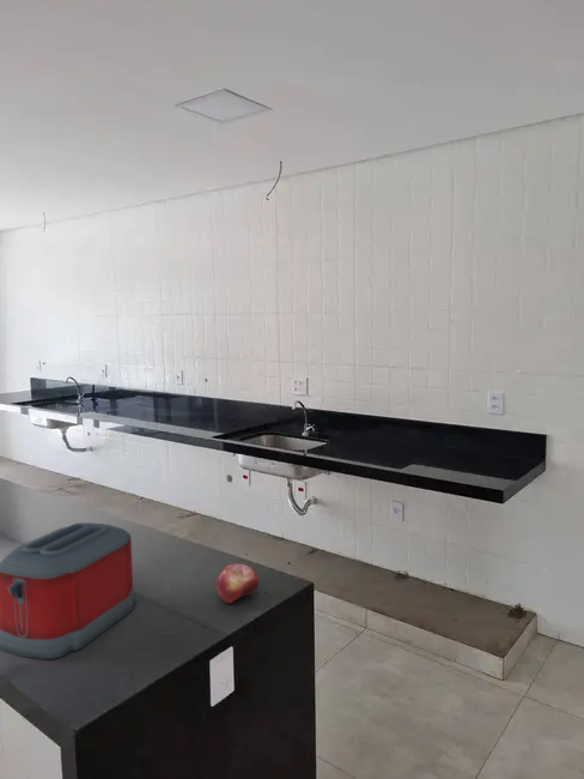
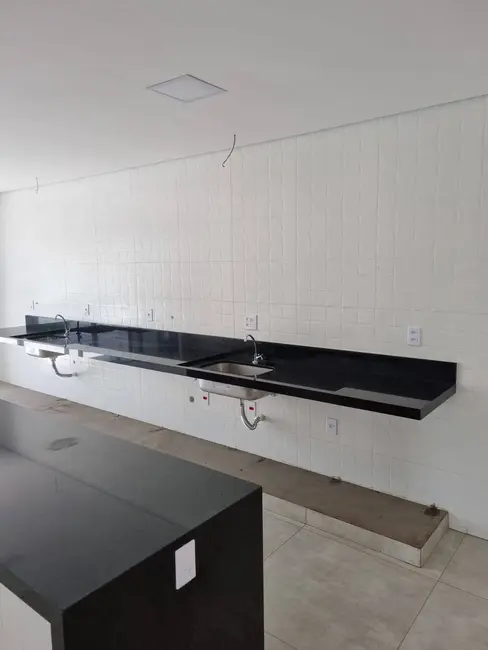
- toaster [0,521,138,660]
- fruit [215,562,260,605]
